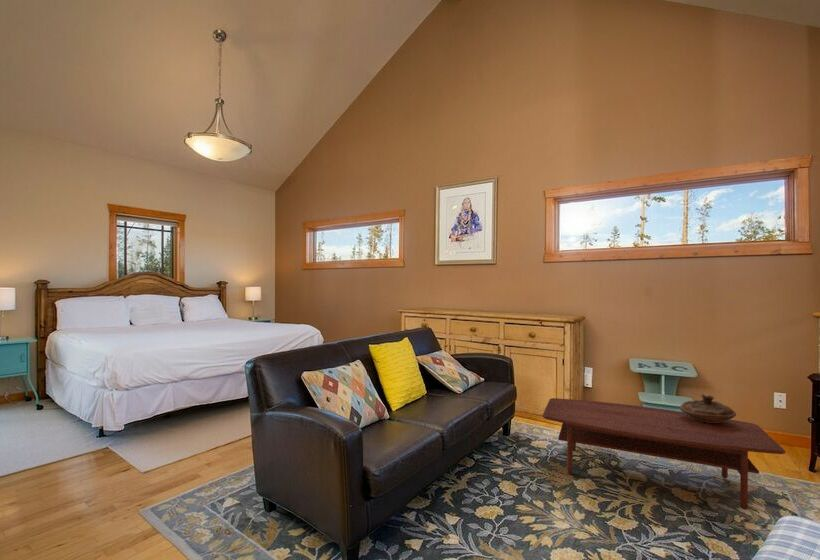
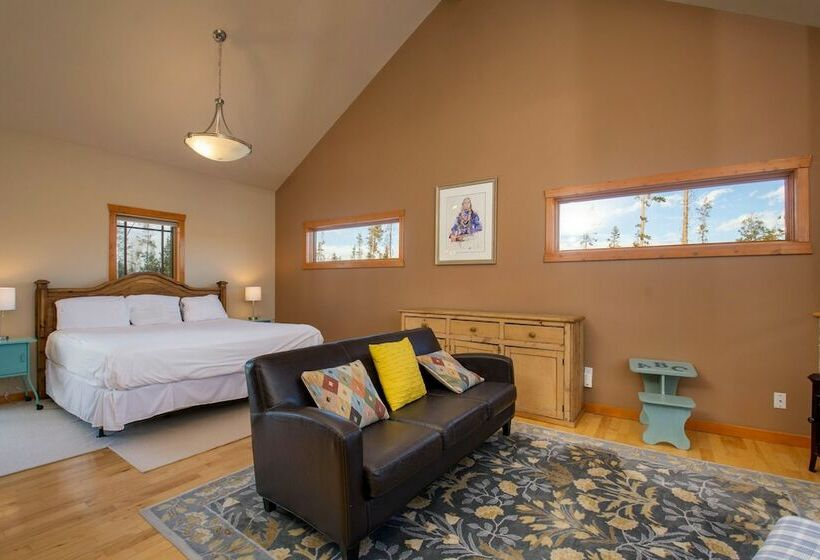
- coffee table [541,397,786,511]
- decorative bowl [679,393,737,423]
